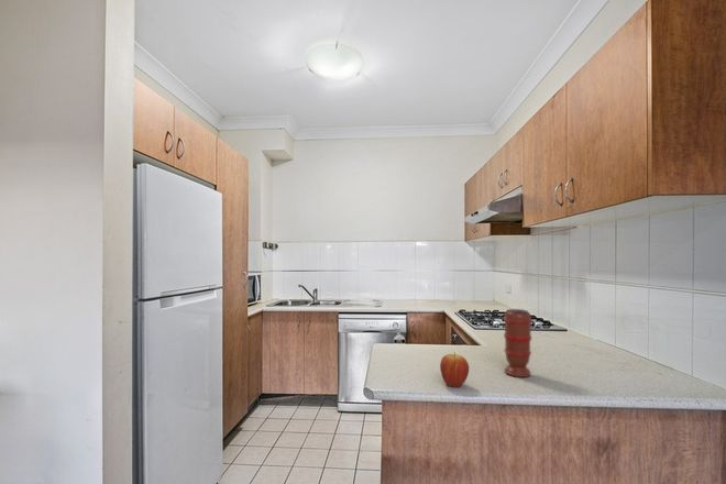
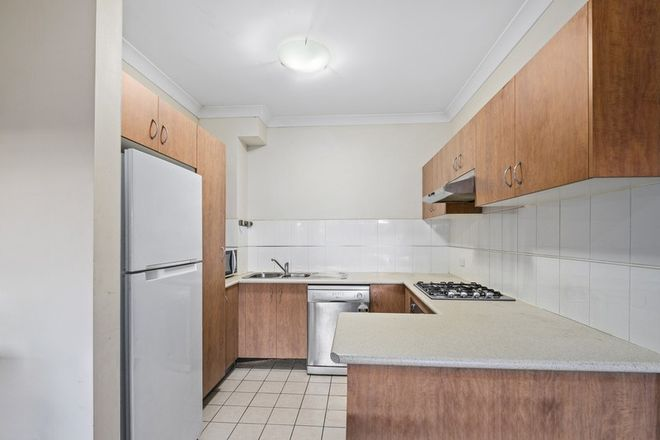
- spice grinder [503,308,534,378]
- fruit [439,351,470,388]
